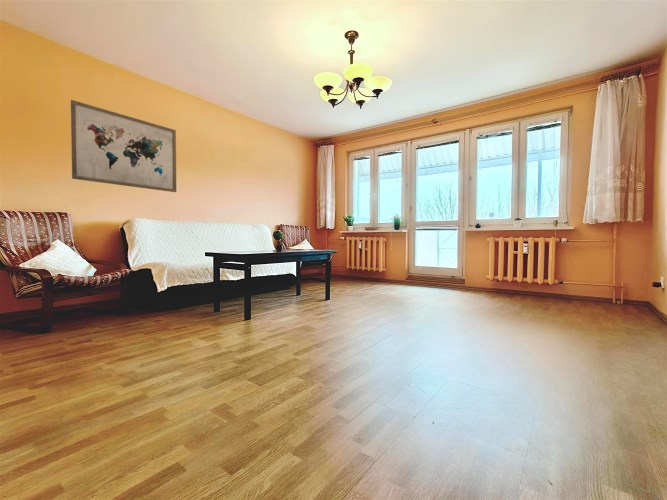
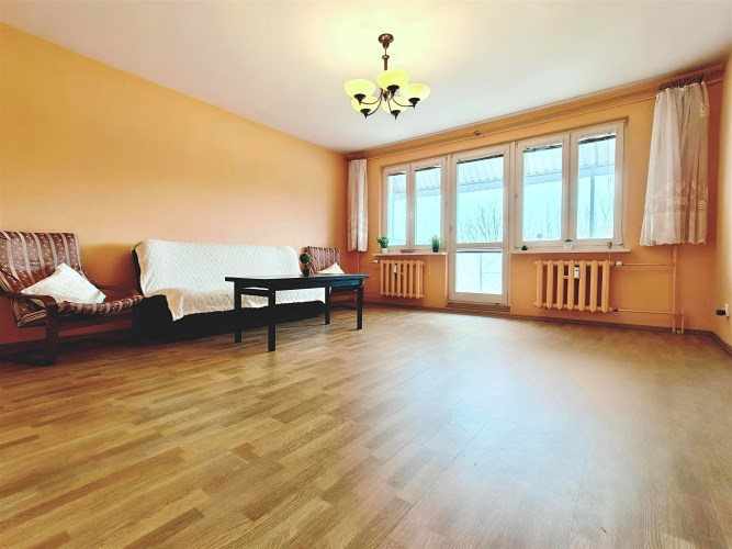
- wall art [70,99,177,193]
